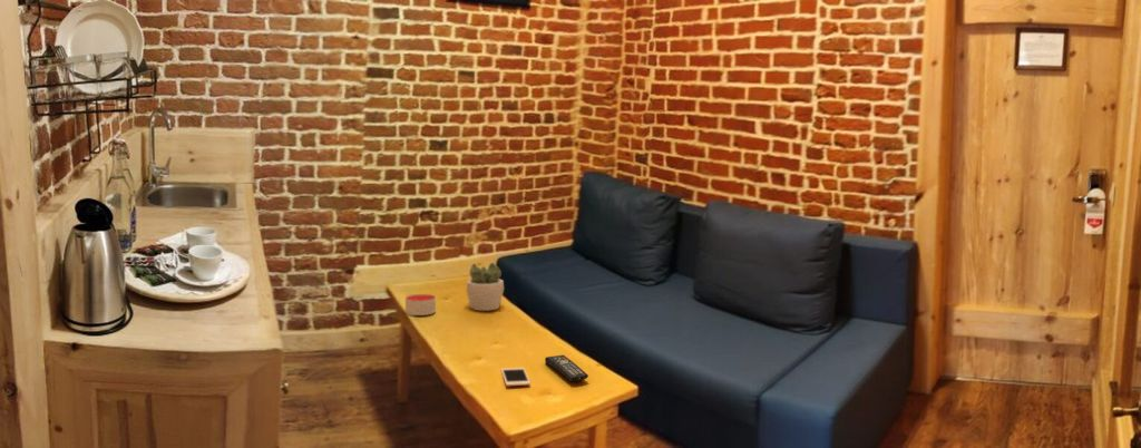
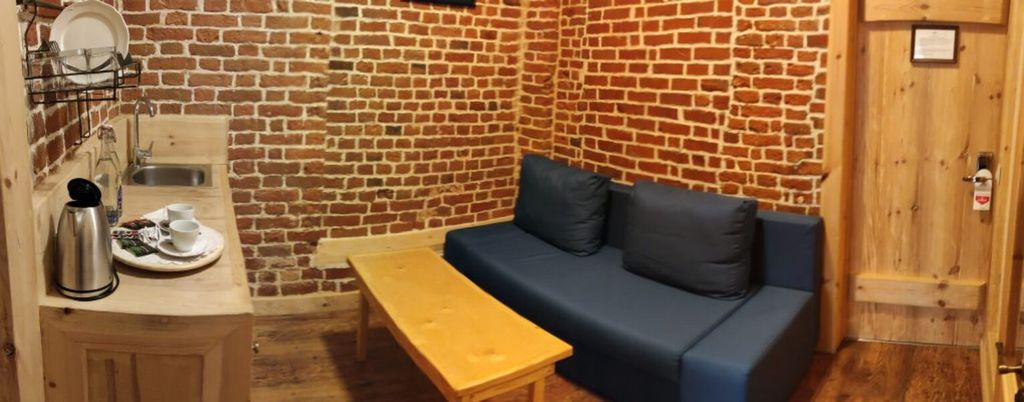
- cell phone [500,367,532,387]
- candle [404,293,437,316]
- remote control [544,354,589,382]
- succulent plant [465,262,505,312]
